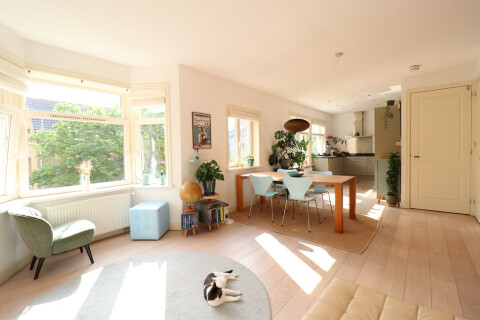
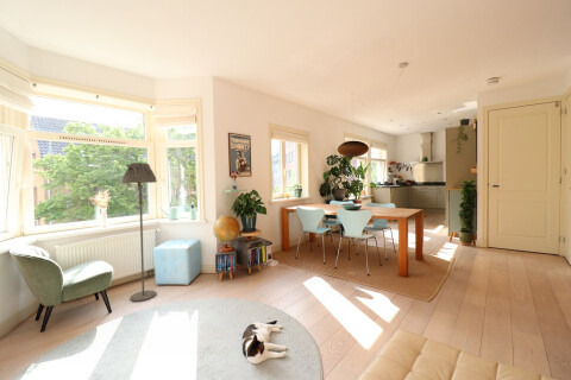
+ floor lamp [121,162,158,303]
